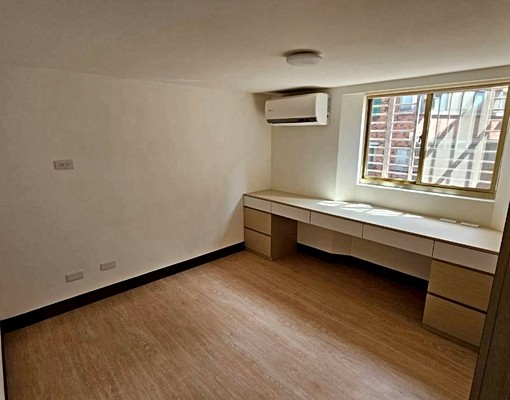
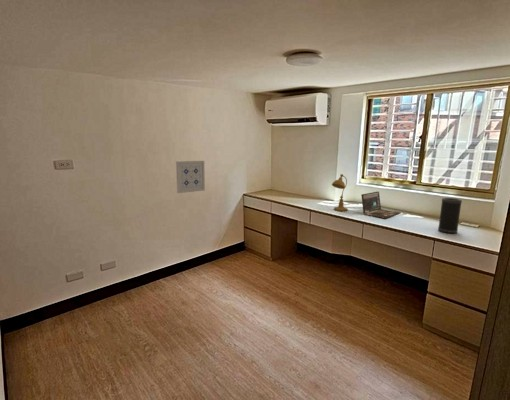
+ laptop [360,191,402,219]
+ desk lamp [331,173,349,212]
+ wall art [175,160,206,194]
+ speaker [437,197,463,234]
